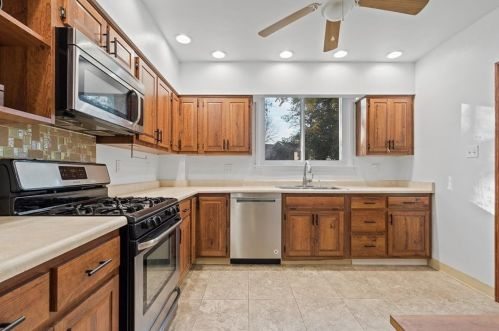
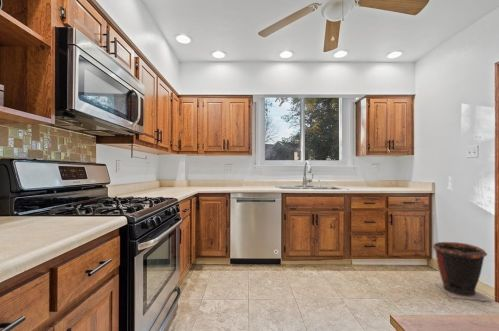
+ waste bin [432,241,493,303]
